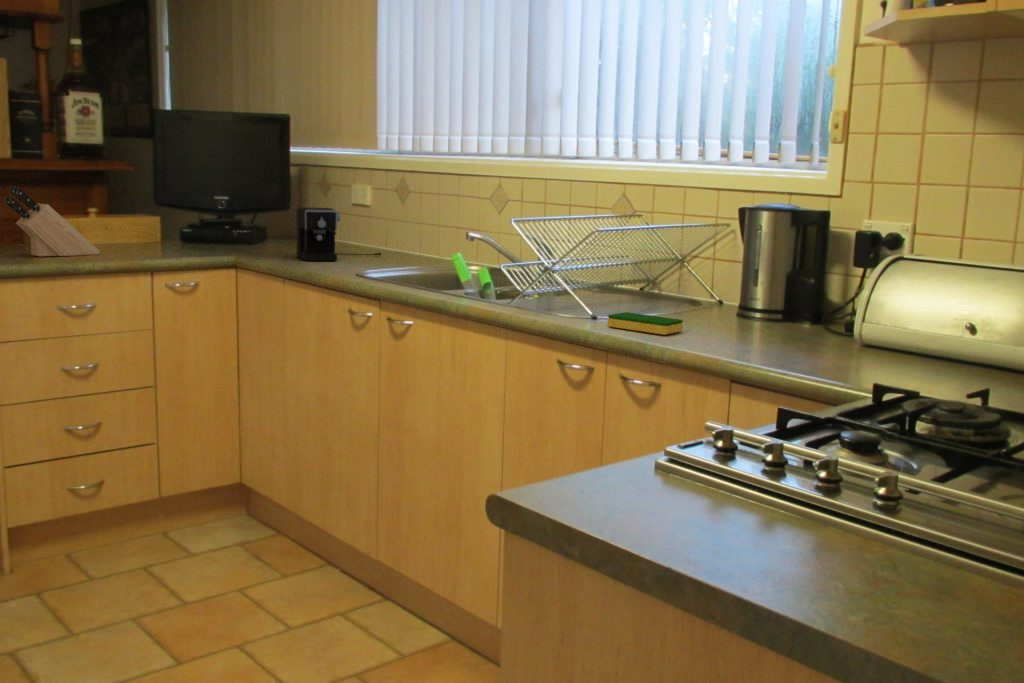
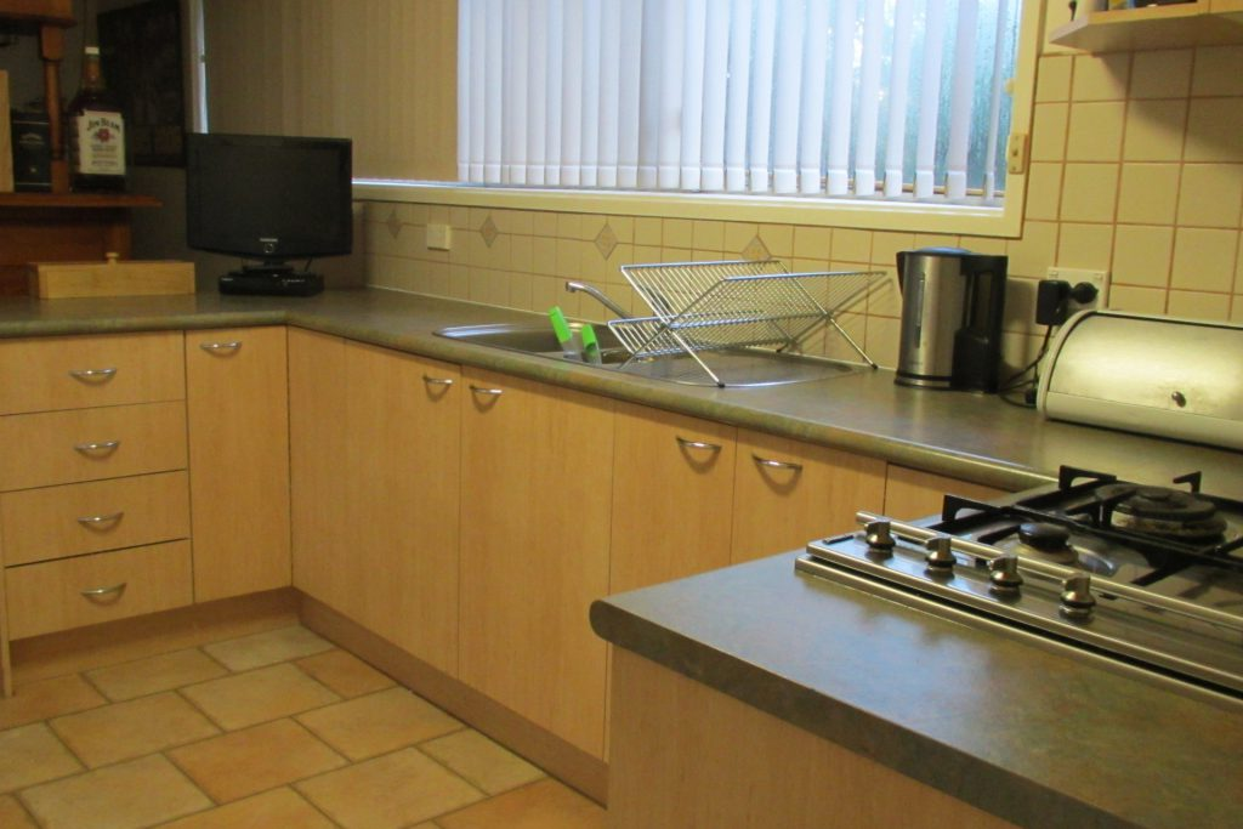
- knife block [4,185,101,257]
- dish sponge [607,311,684,336]
- coffee maker [296,206,382,262]
